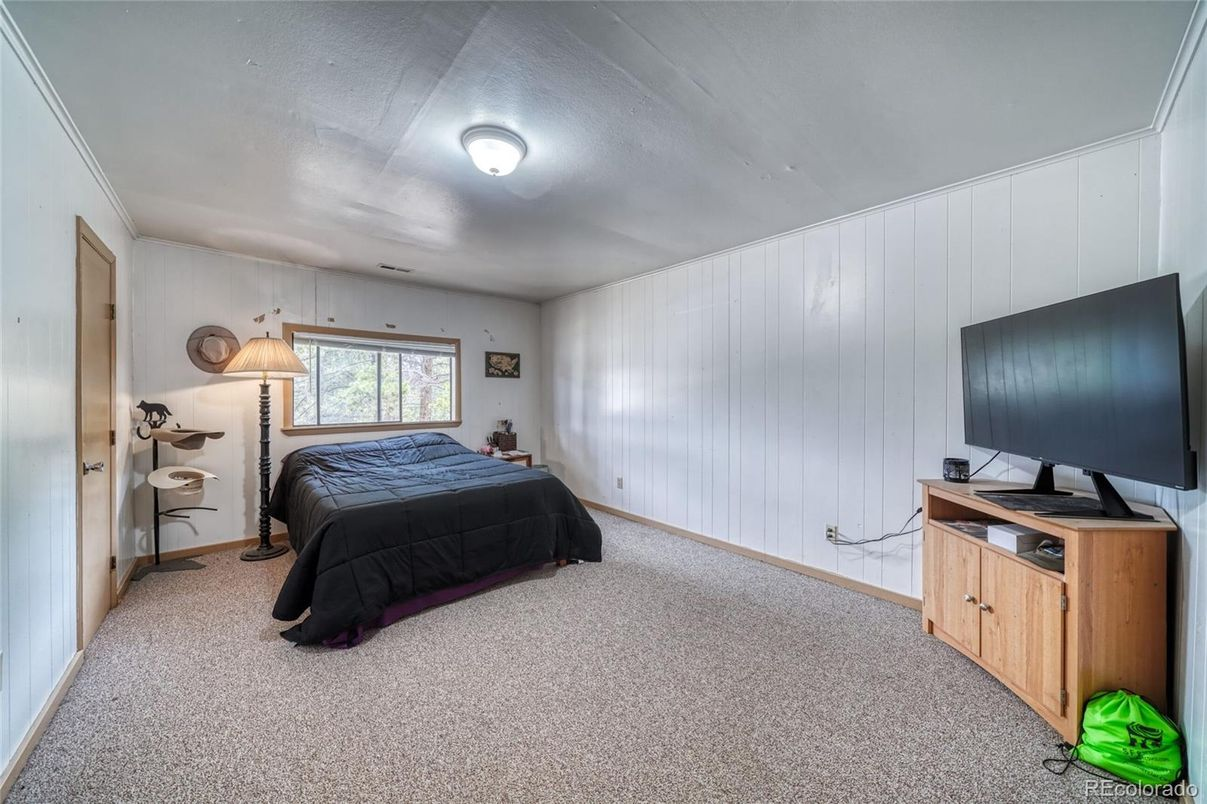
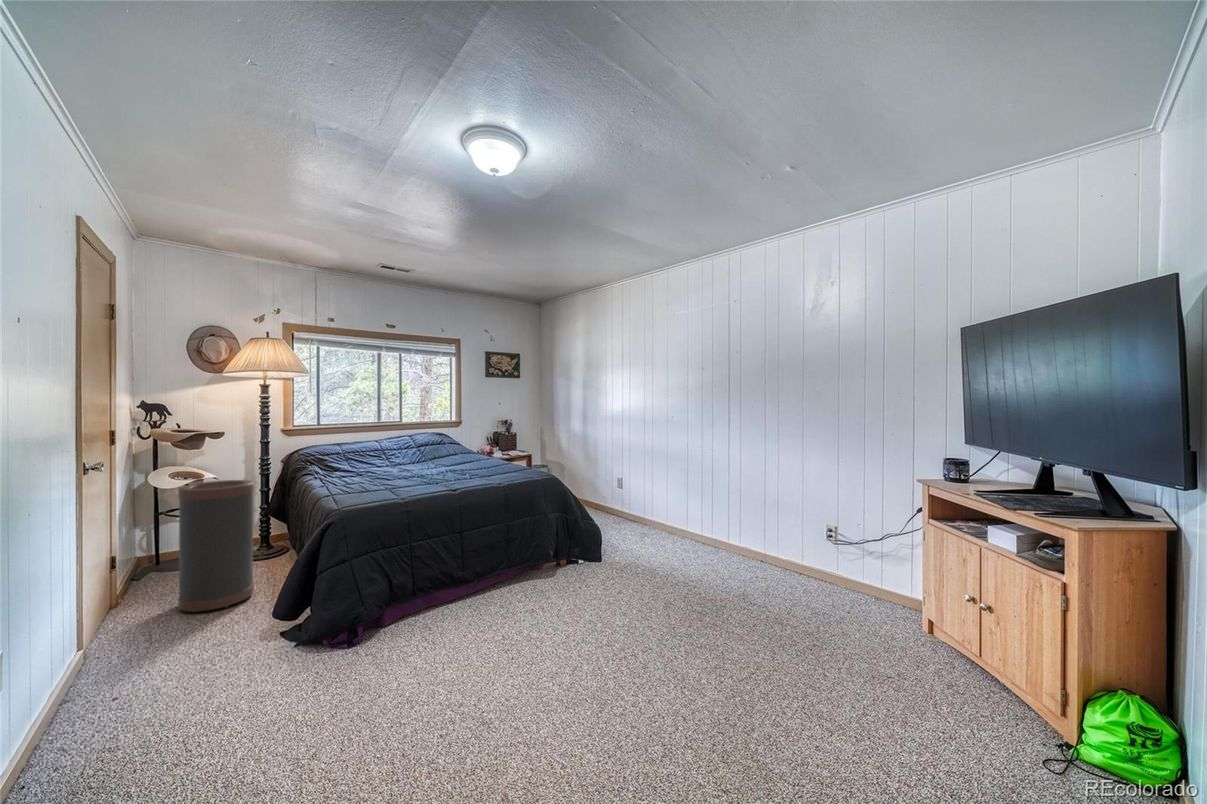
+ trash can [177,479,255,613]
